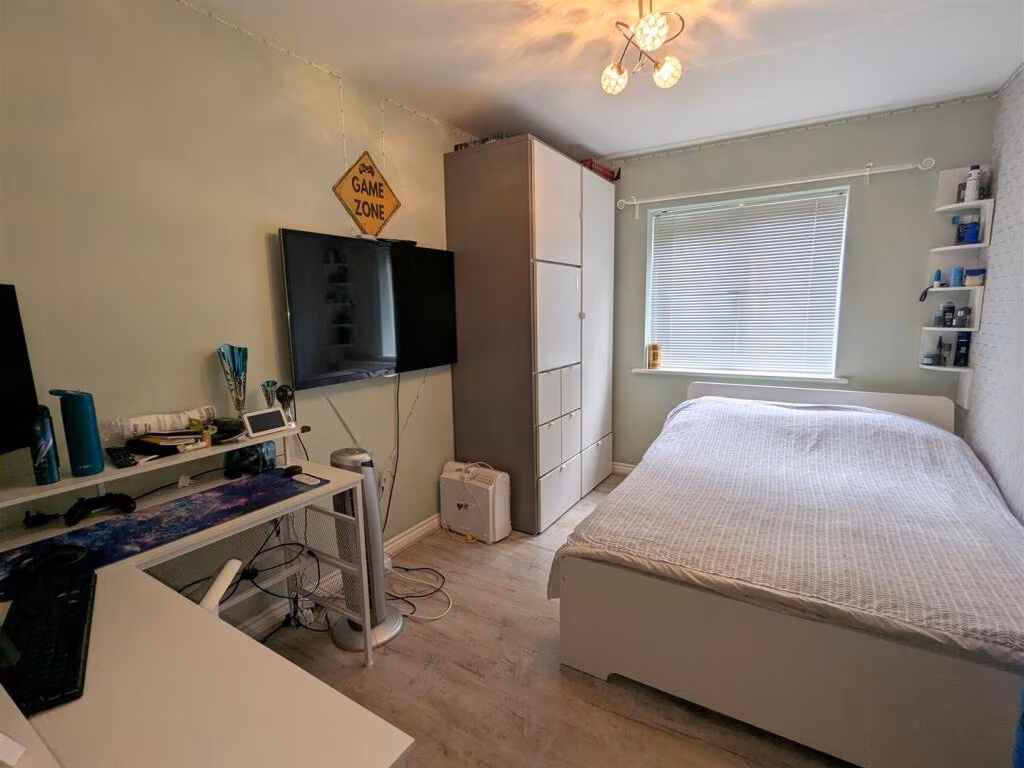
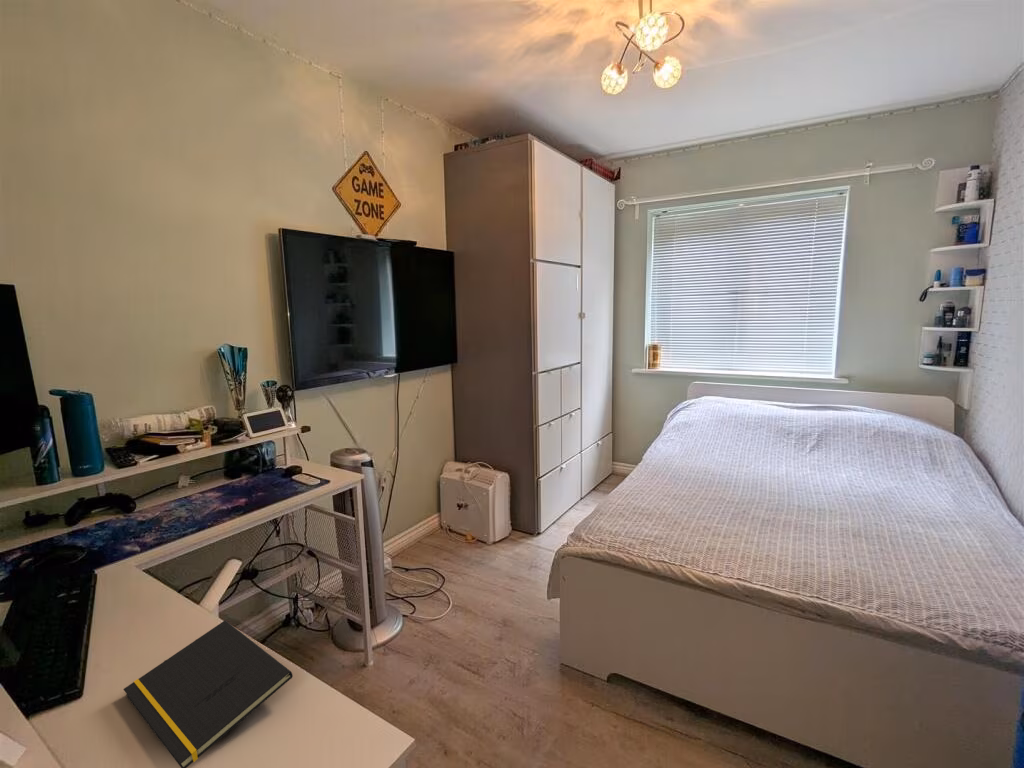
+ notepad [123,619,293,768]
